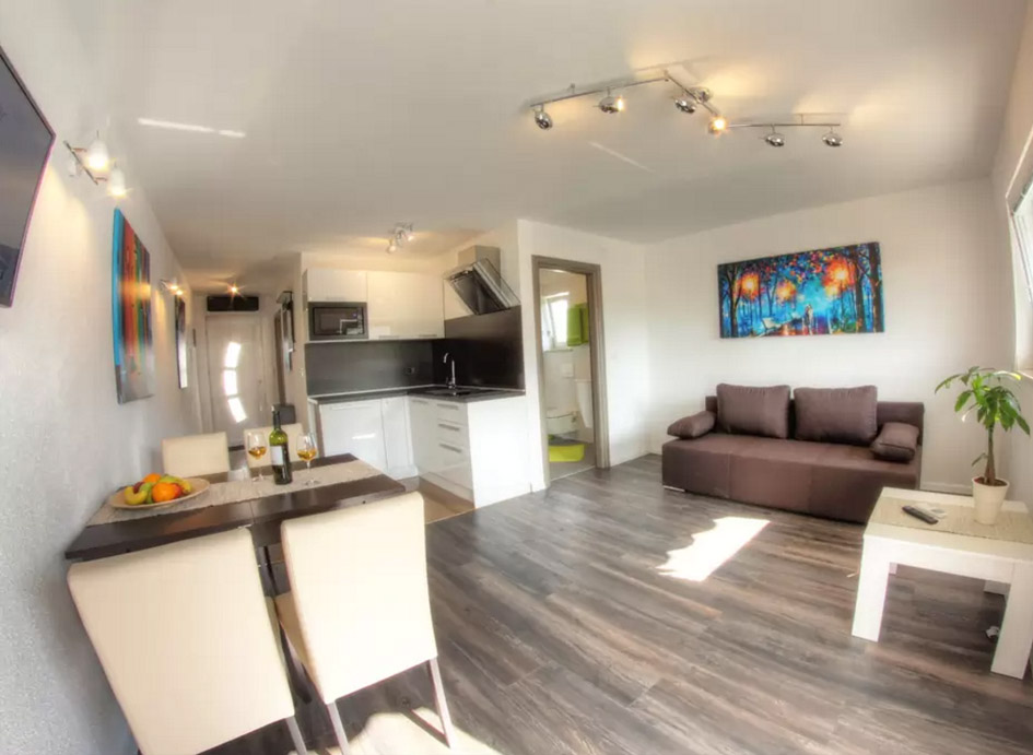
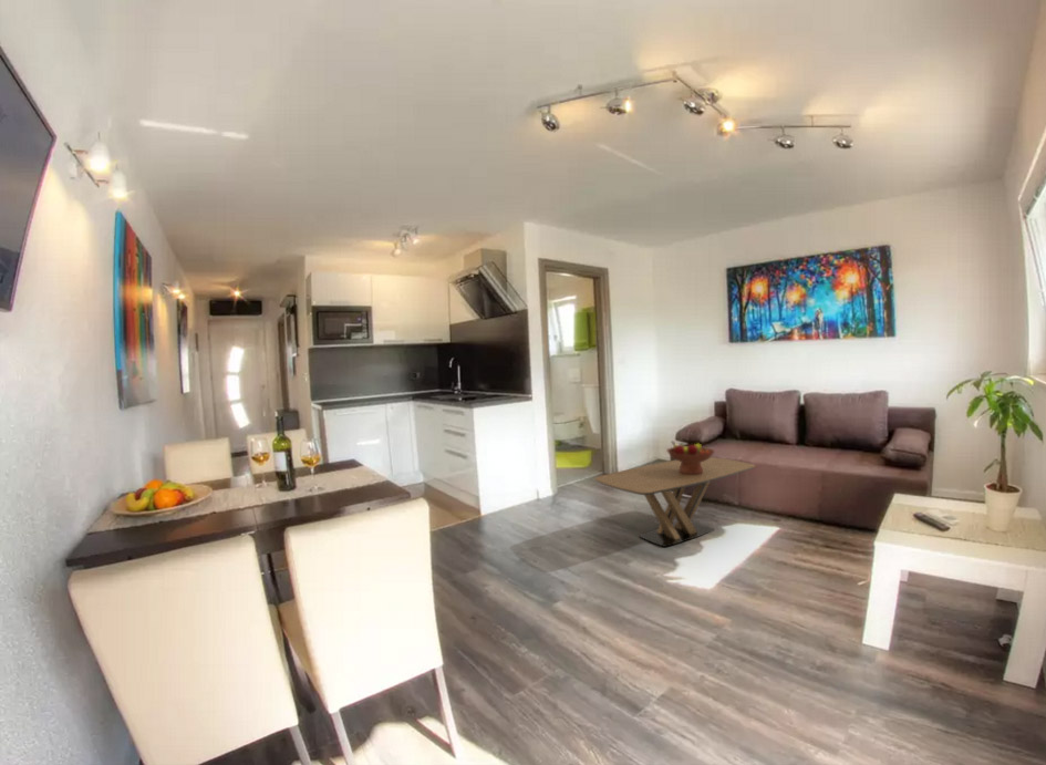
+ fruit bowl [665,441,716,475]
+ coffee table [593,456,756,548]
